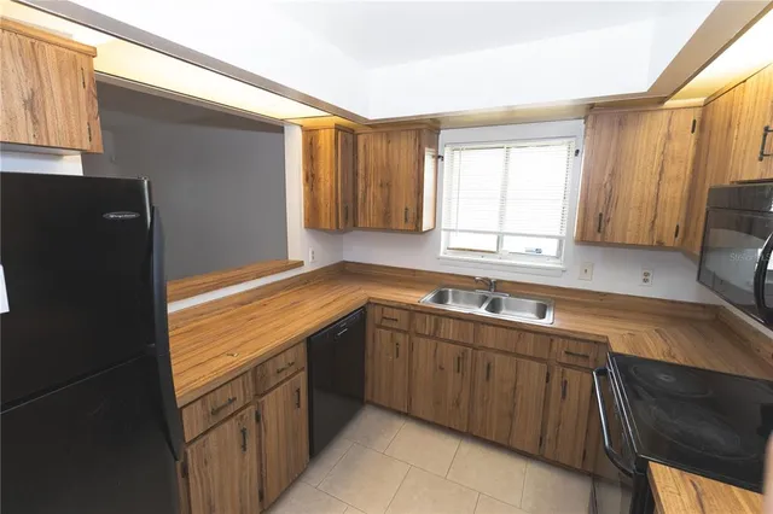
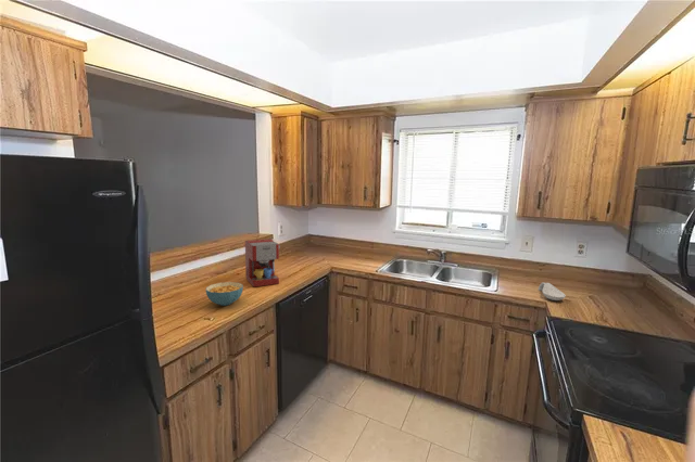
+ cereal bowl [205,281,244,307]
+ spoon rest [538,282,567,301]
+ coffee maker [244,238,281,287]
